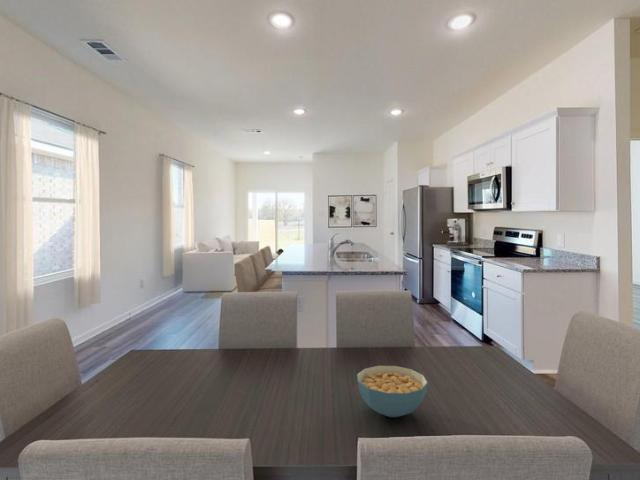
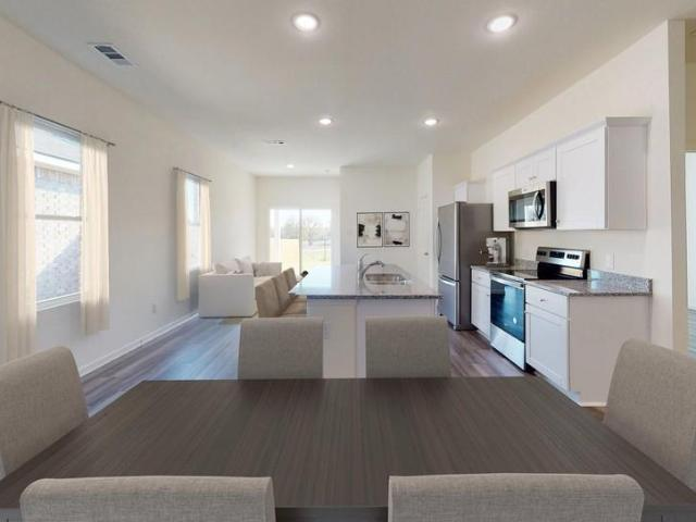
- cereal bowl [356,365,429,418]
